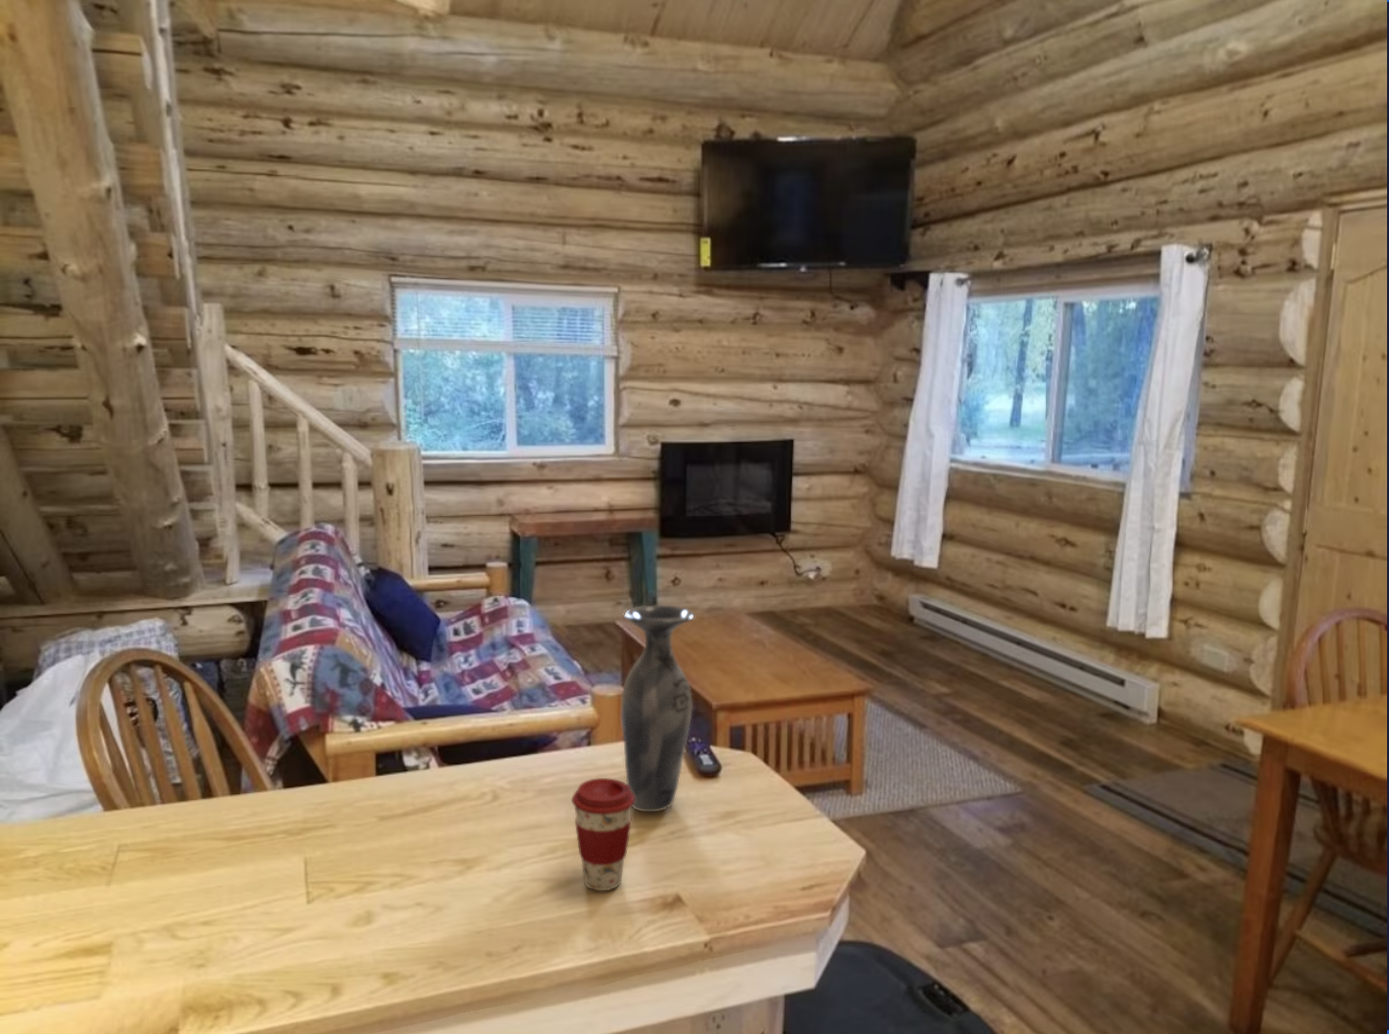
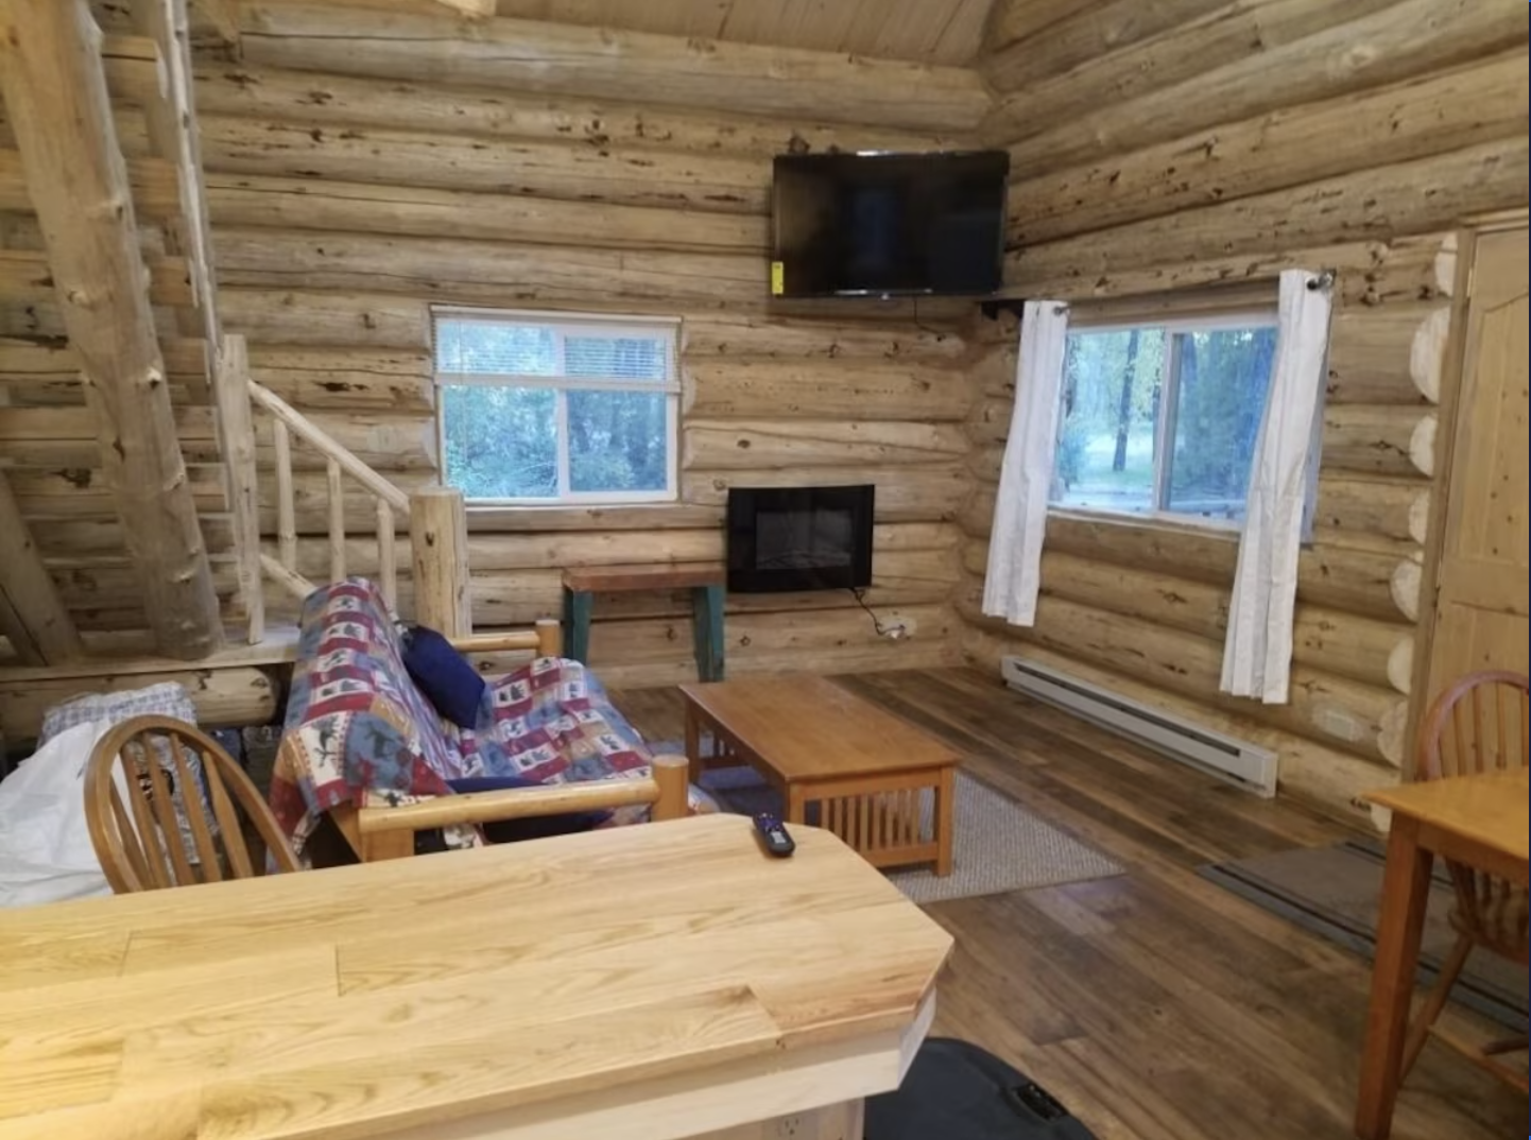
- coffee cup [572,777,635,892]
- vase [621,605,694,812]
